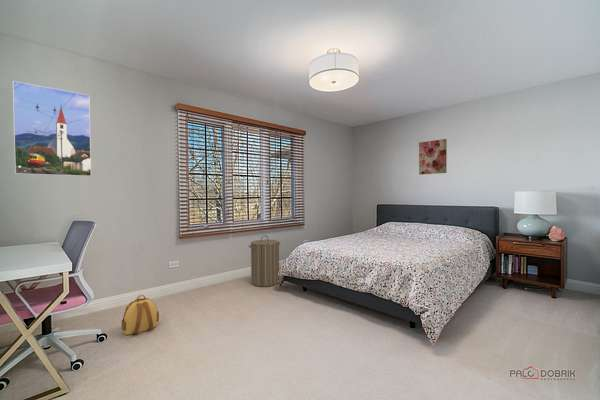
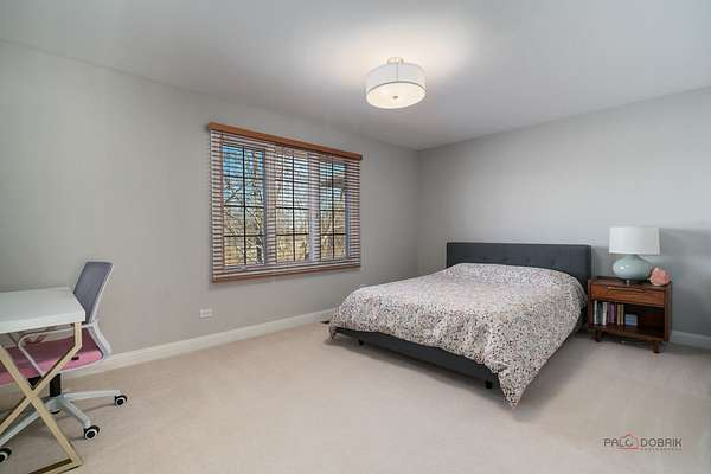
- backpack [121,294,160,336]
- laundry hamper [248,234,281,288]
- wall art [418,138,448,175]
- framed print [12,80,92,177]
